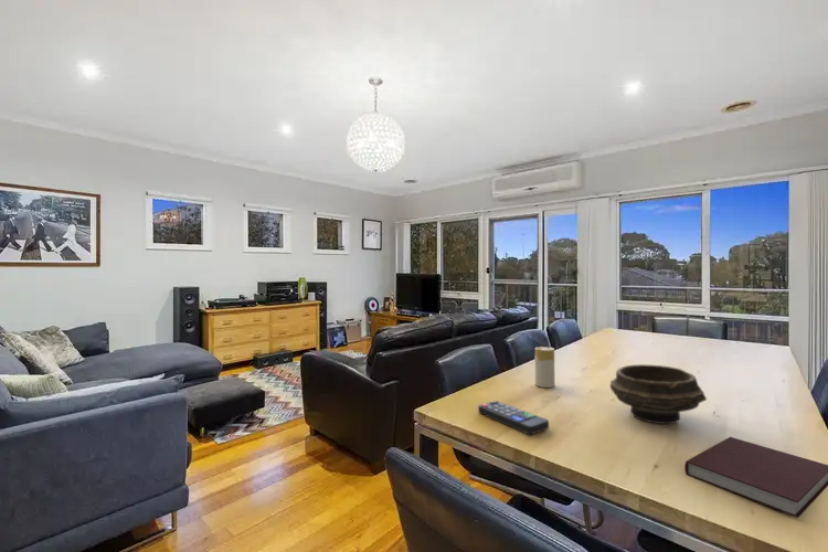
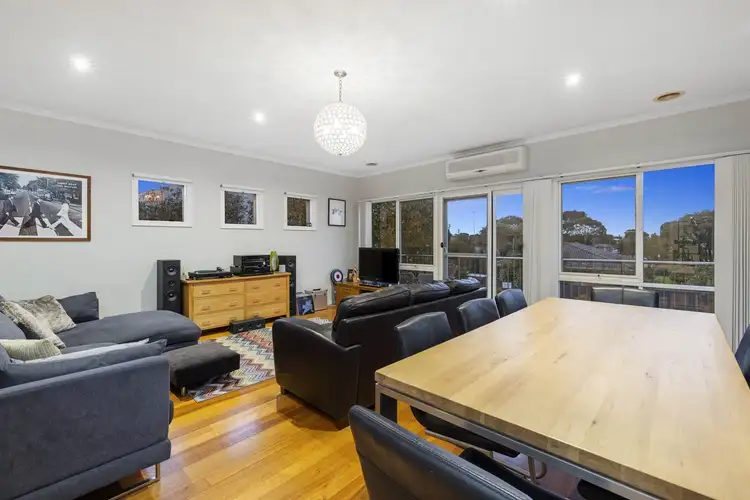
- candle [533,346,556,389]
- notebook [683,436,828,519]
- bowl [609,363,708,425]
- remote control [477,400,550,435]
